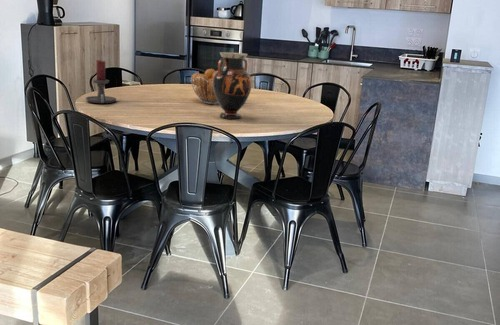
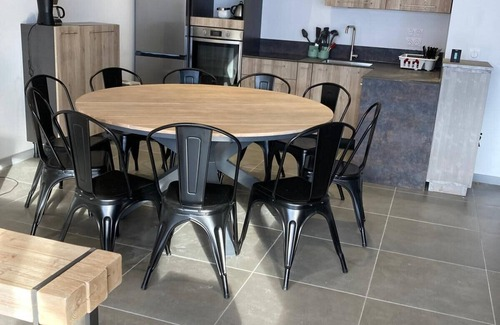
- vase [212,51,253,120]
- fruit basket [189,68,219,105]
- candle holder [85,59,117,104]
